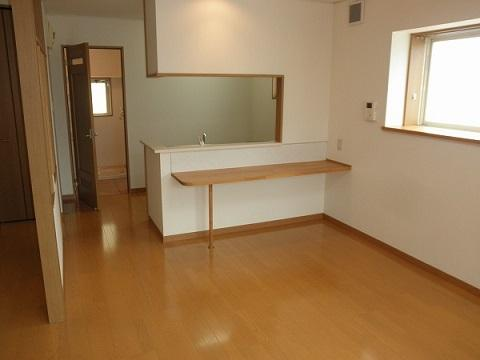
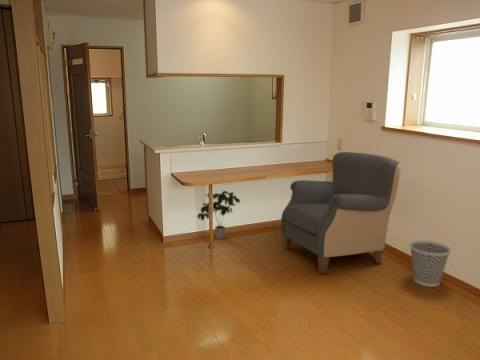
+ potted plant [196,190,241,240]
+ chair [280,151,402,275]
+ wastebasket [409,240,452,288]
